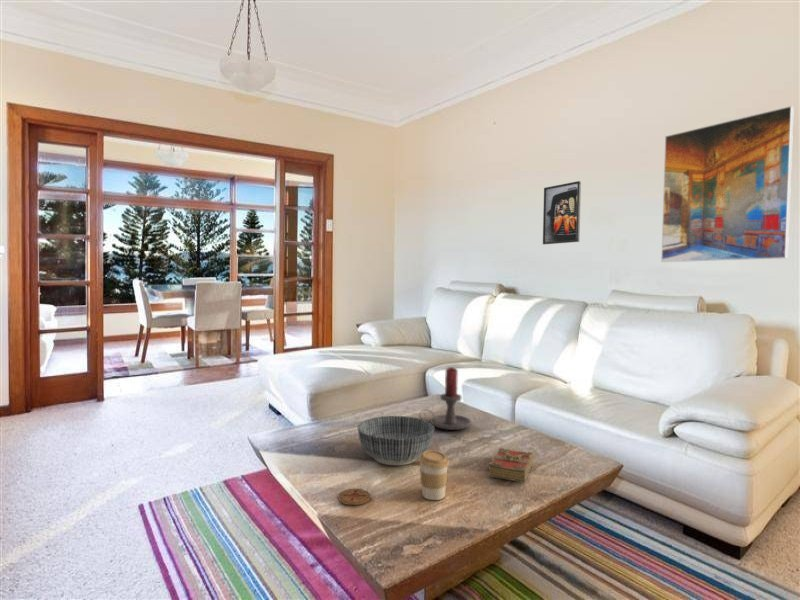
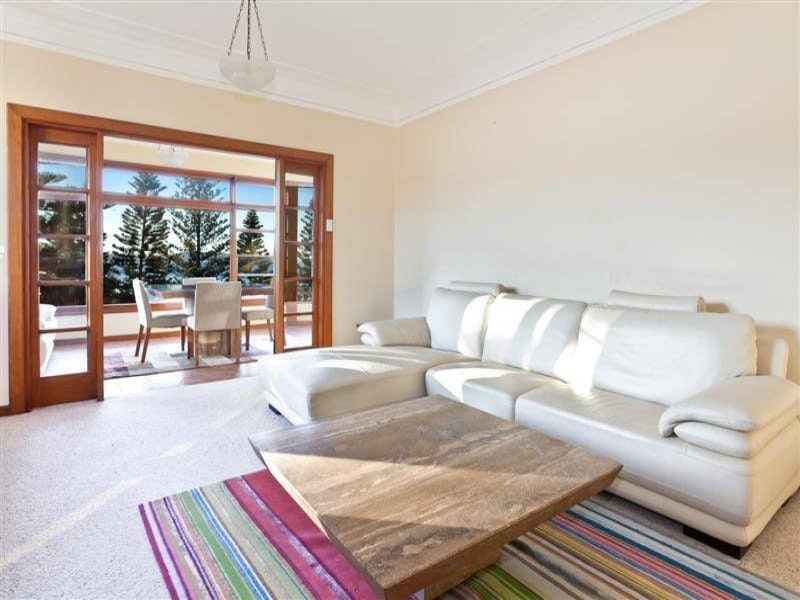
- book [487,447,534,483]
- candle holder [418,366,472,431]
- coffee cup [418,449,450,501]
- bowl [357,415,435,466]
- coaster [337,488,372,506]
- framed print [660,105,795,263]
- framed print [542,180,582,245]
